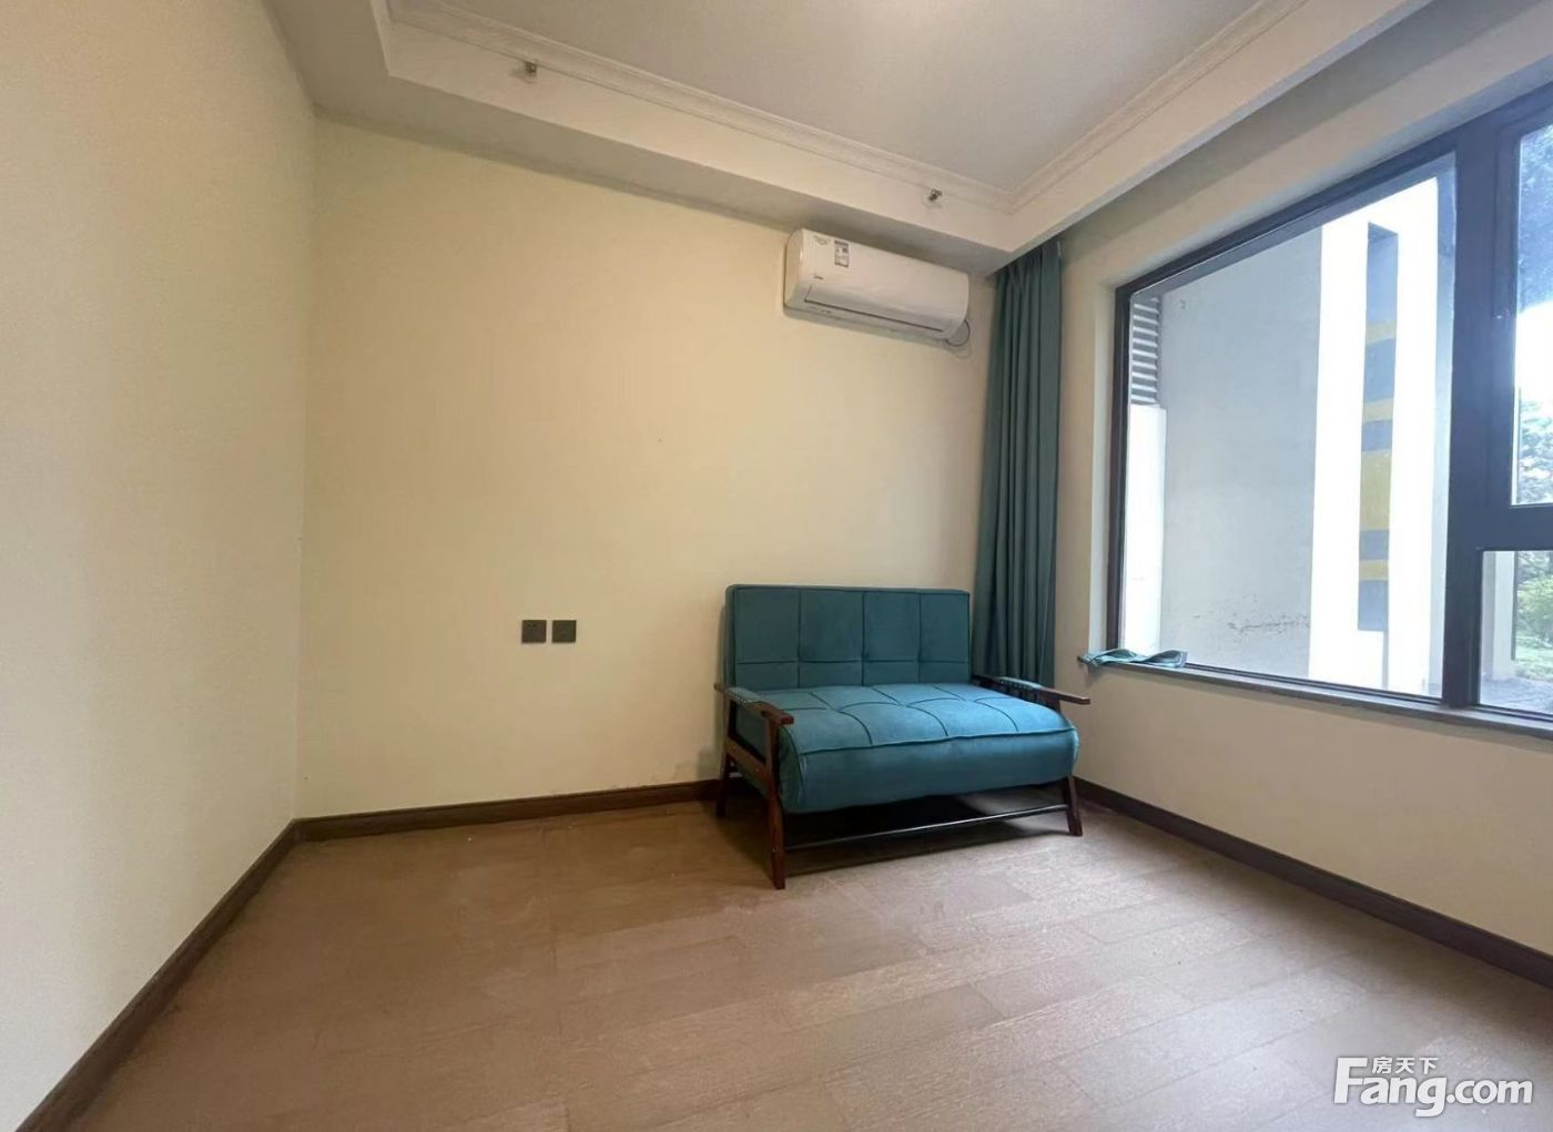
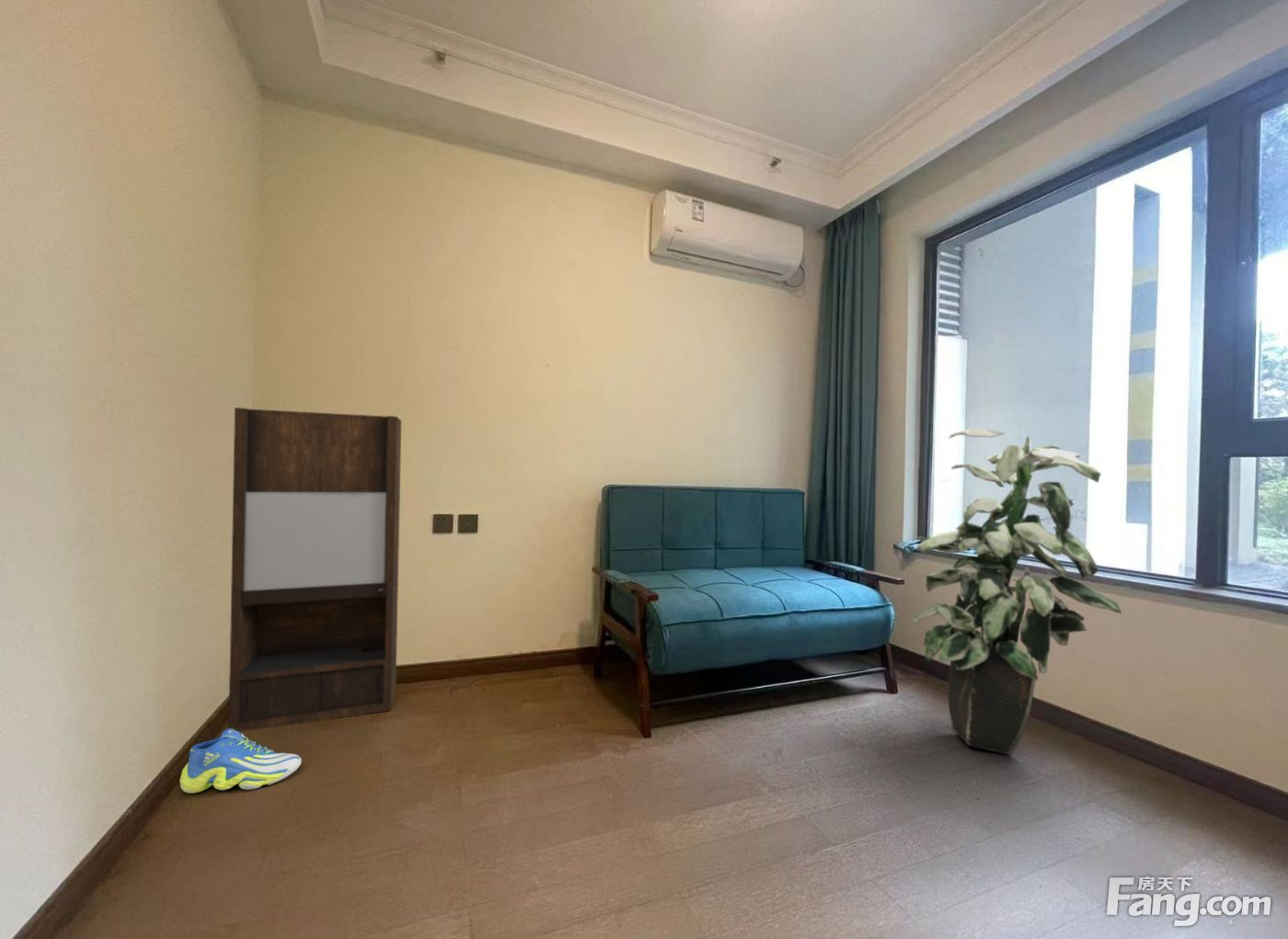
+ indoor plant [911,428,1122,756]
+ shelving unit [227,407,402,732]
+ sneaker [178,727,302,794]
